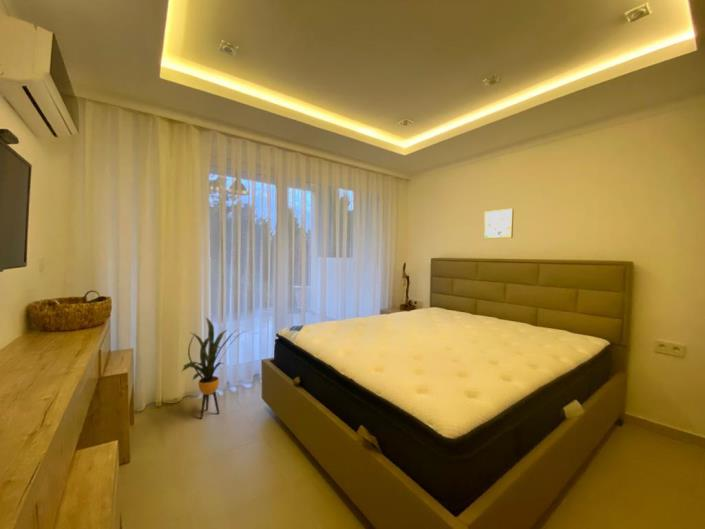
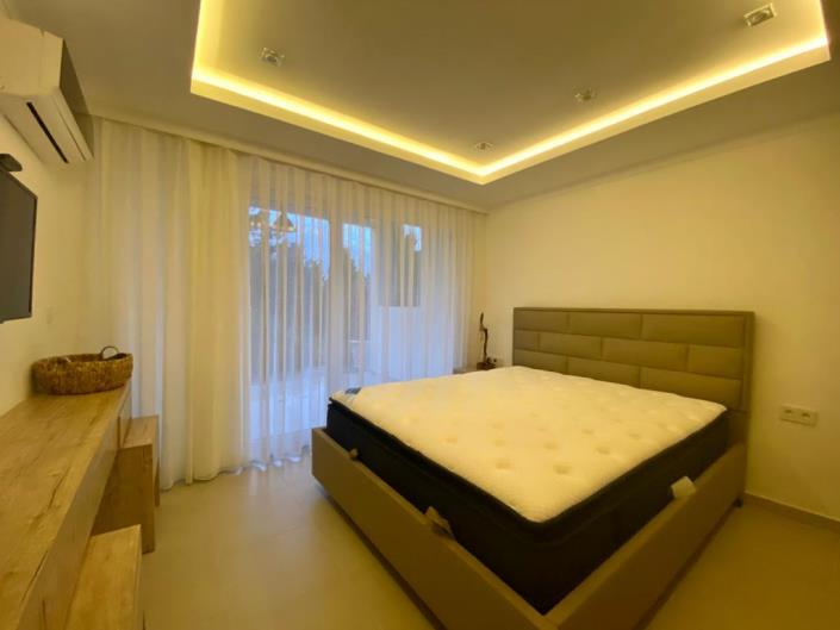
- wall art [483,208,515,240]
- house plant [181,317,246,419]
